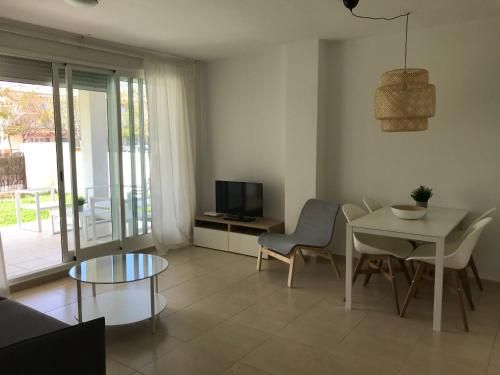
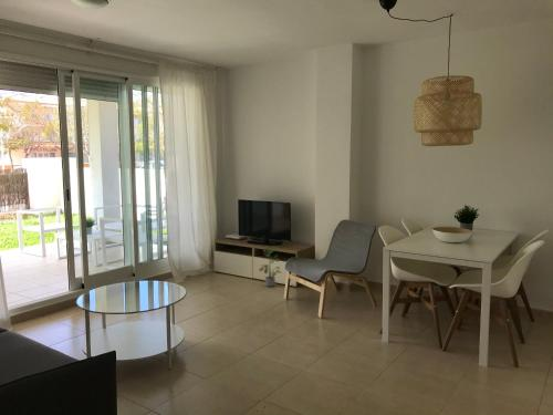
+ potted plant [258,243,283,288]
